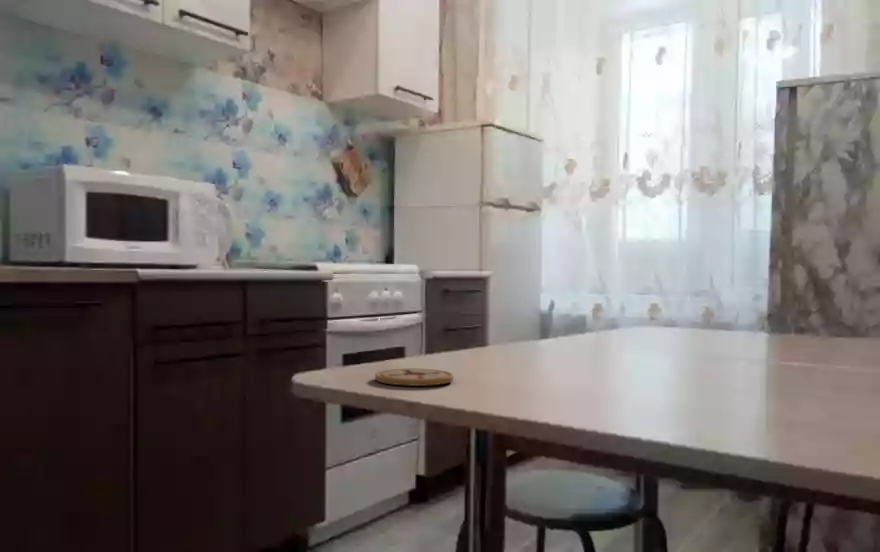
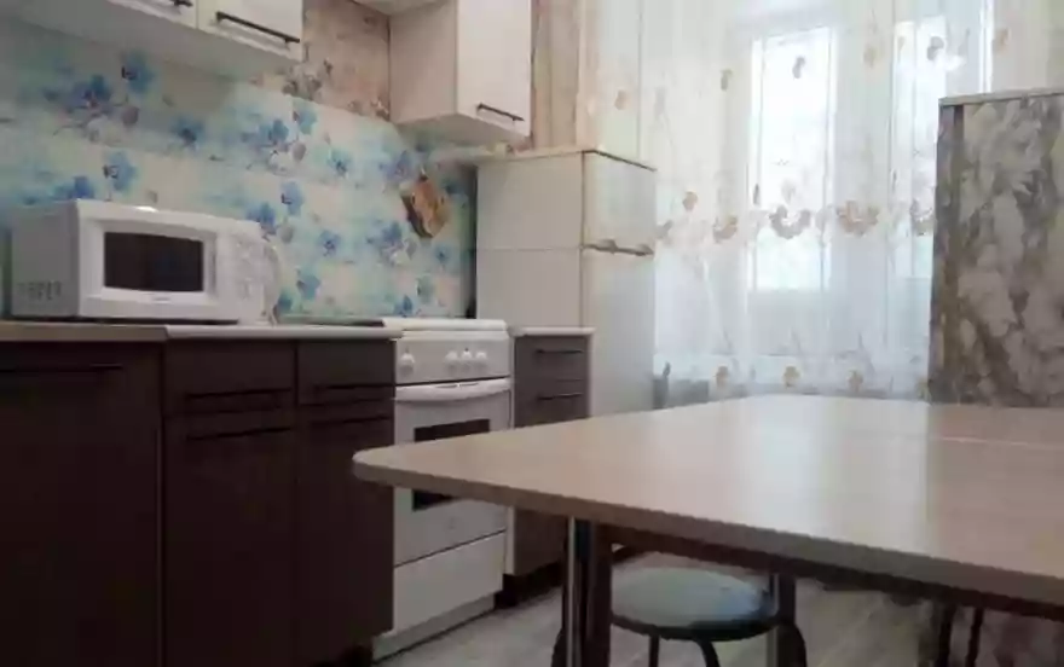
- coaster [374,368,455,387]
